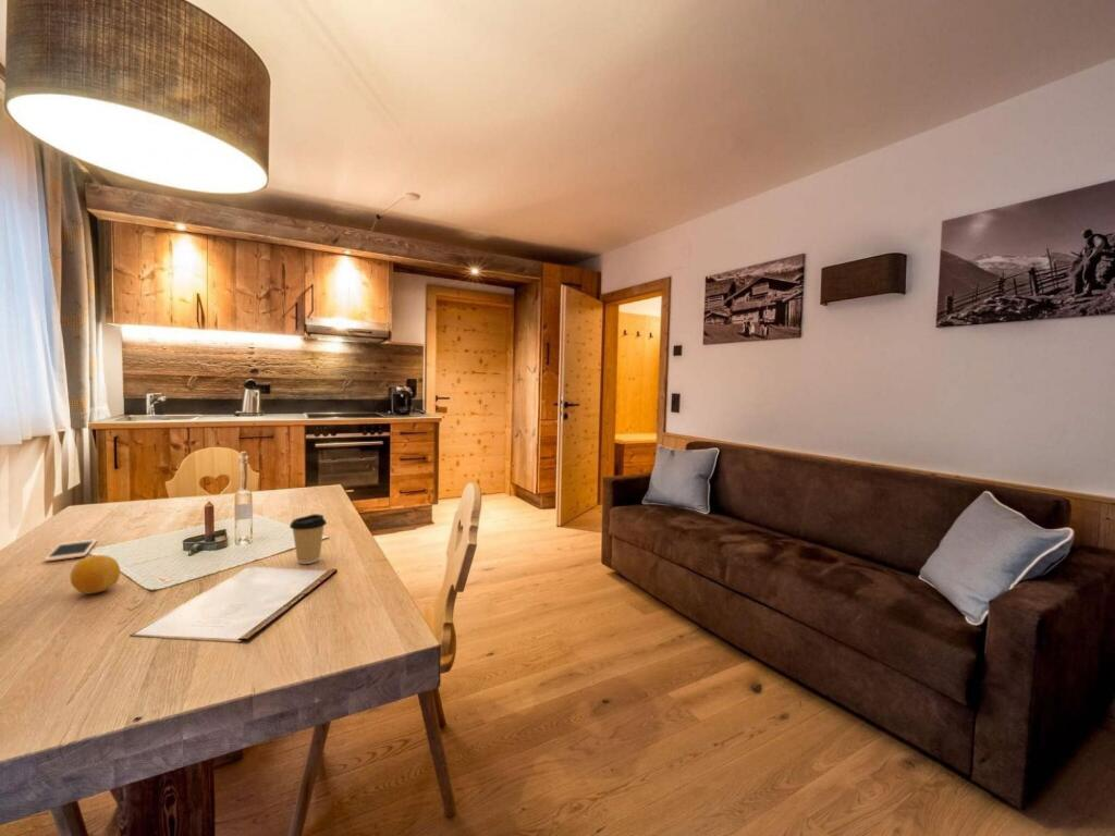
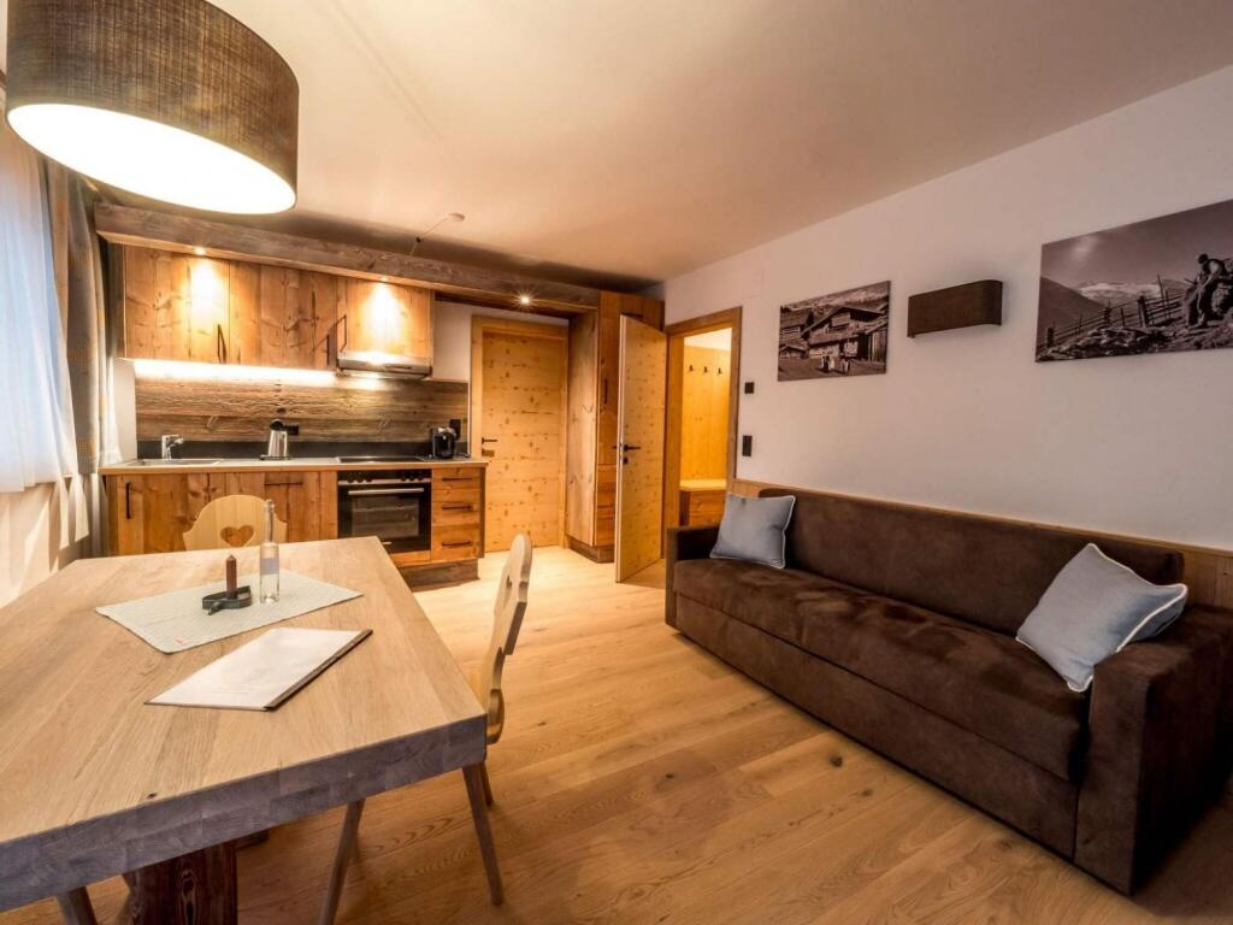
- cell phone [44,538,98,563]
- fruit [70,554,121,594]
- coffee cup [289,513,328,565]
